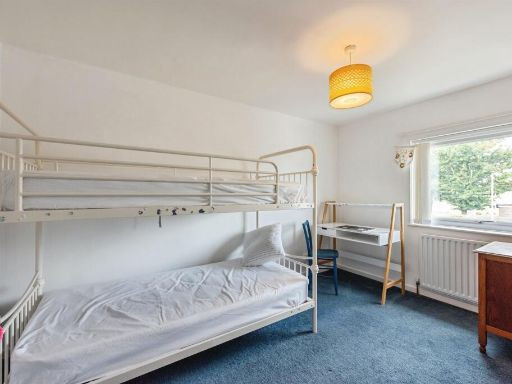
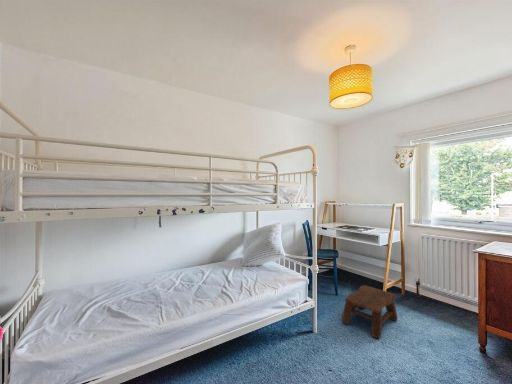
+ stool [341,285,398,339]
